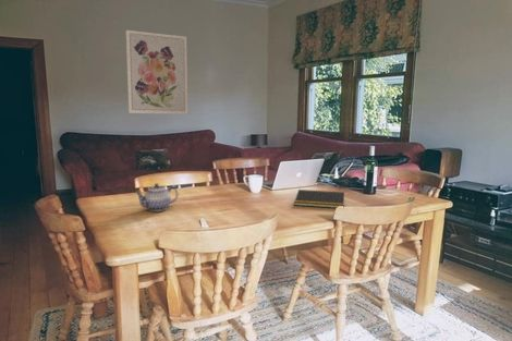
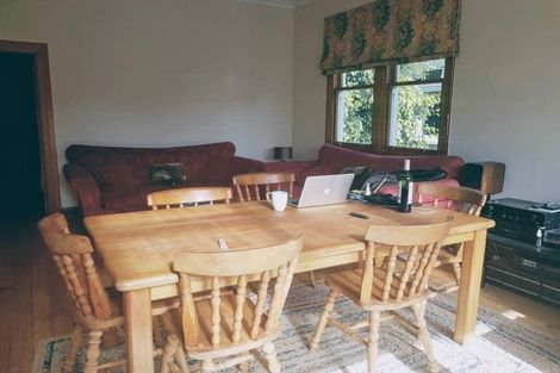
- wall art [125,29,188,115]
- teapot [134,182,179,212]
- notepad [293,188,345,209]
